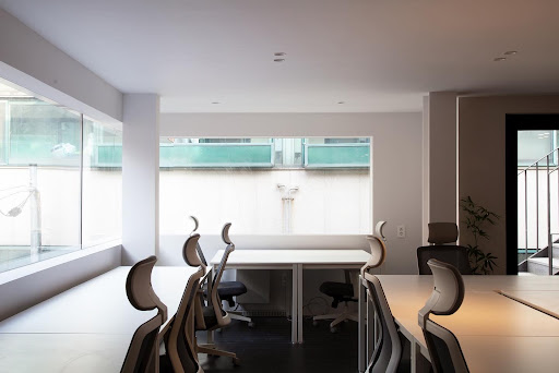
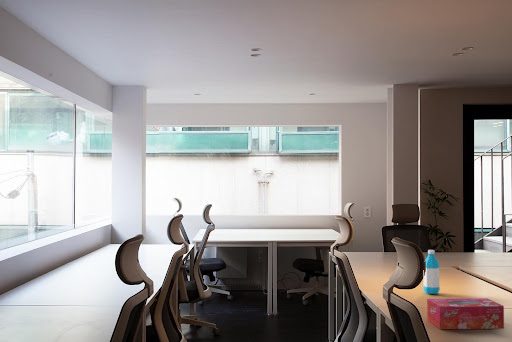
+ water bottle [422,249,441,295]
+ tissue box [426,297,505,330]
